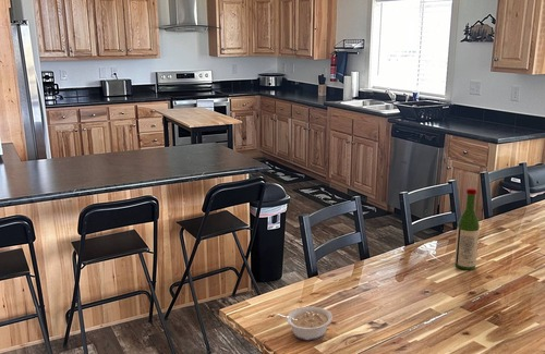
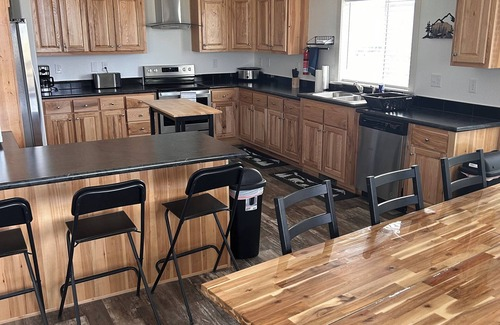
- wine bottle [453,187,481,271]
- legume [276,306,334,341]
